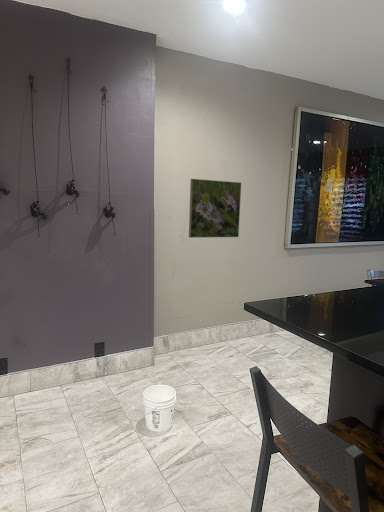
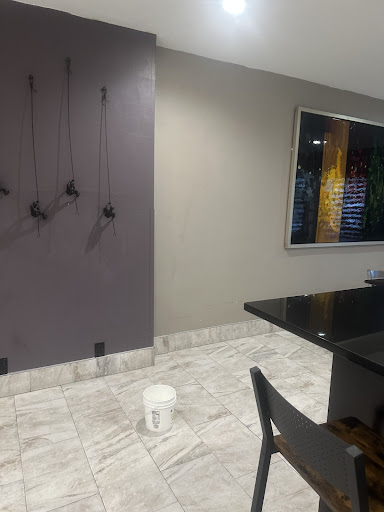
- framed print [188,178,242,239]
